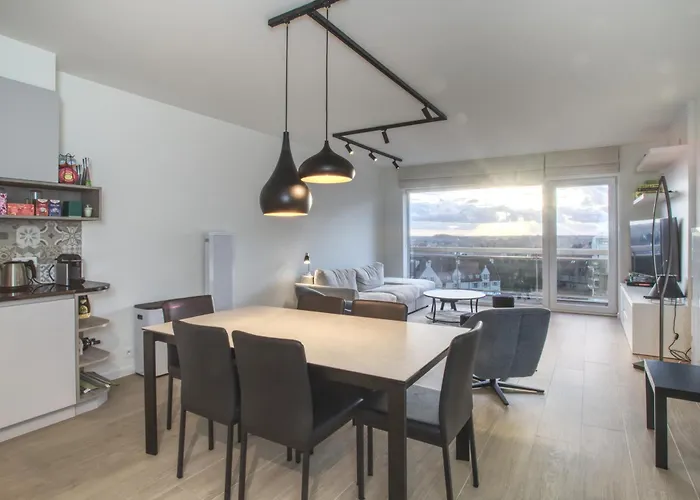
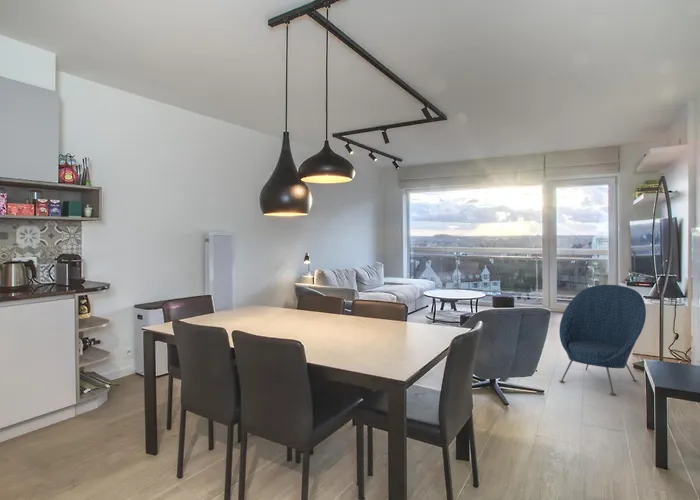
+ lounge chair [558,284,647,396]
